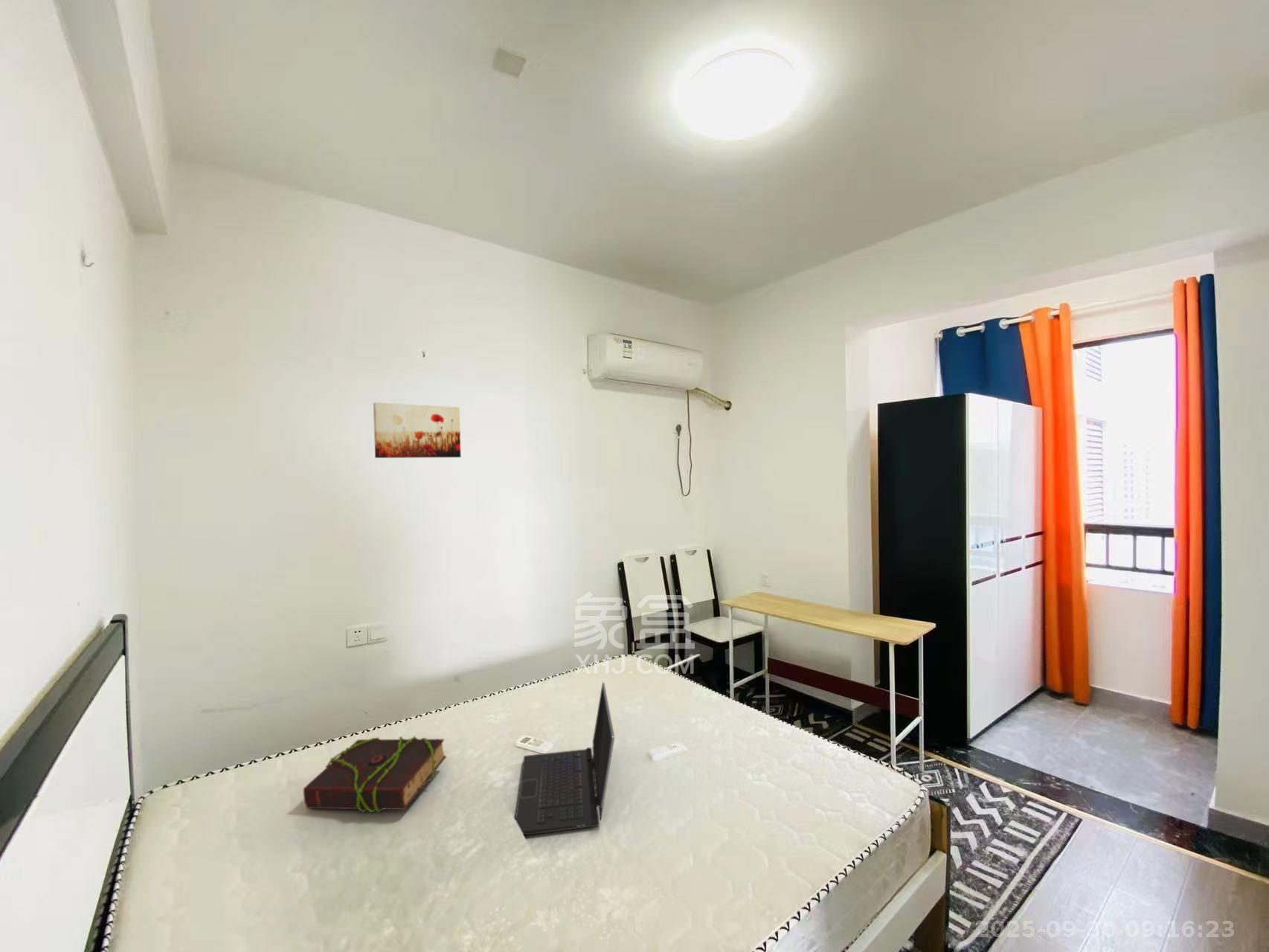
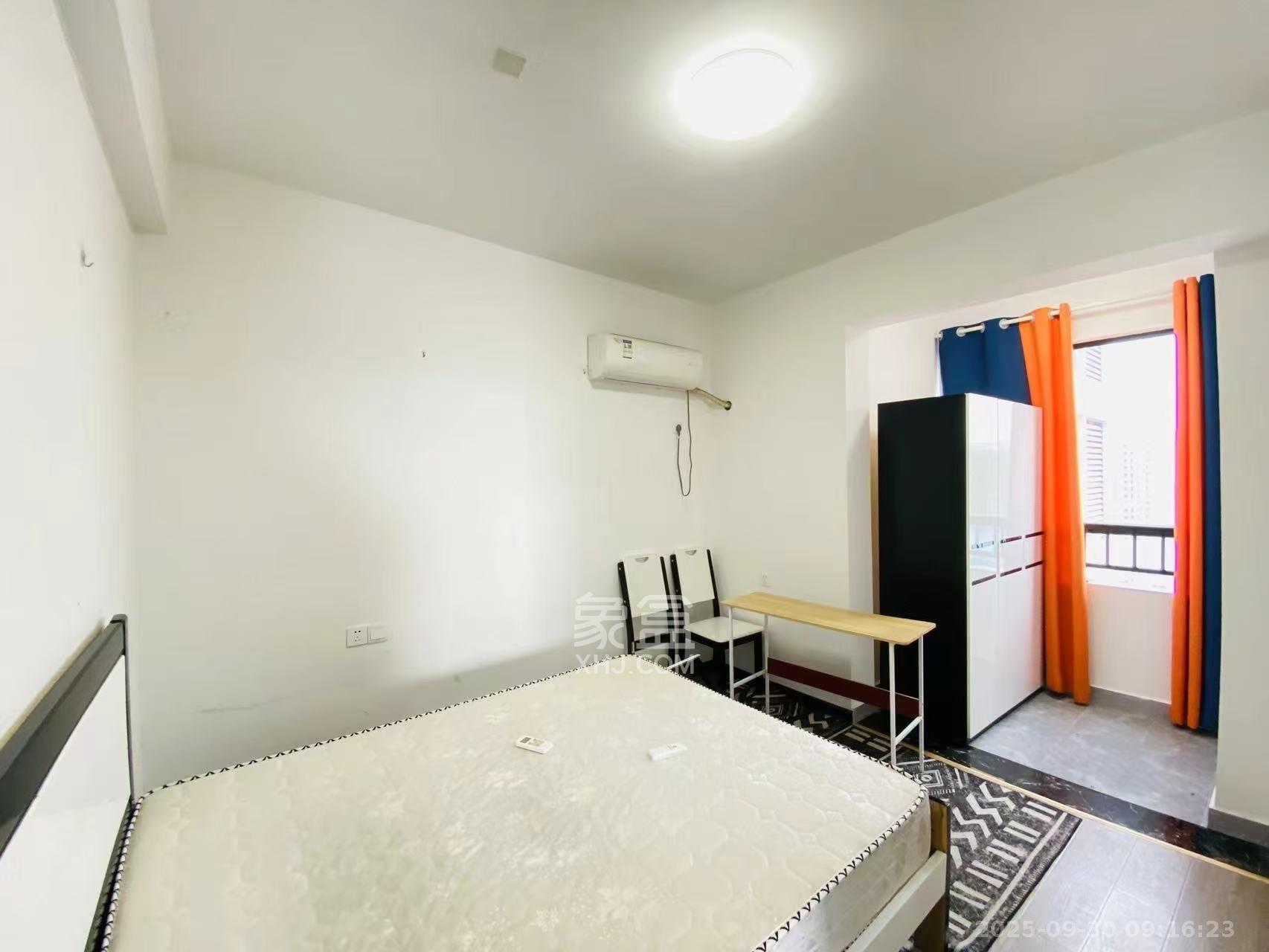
- laptop computer [515,681,615,835]
- wall art [373,402,462,459]
- book [303,736,447,813]
